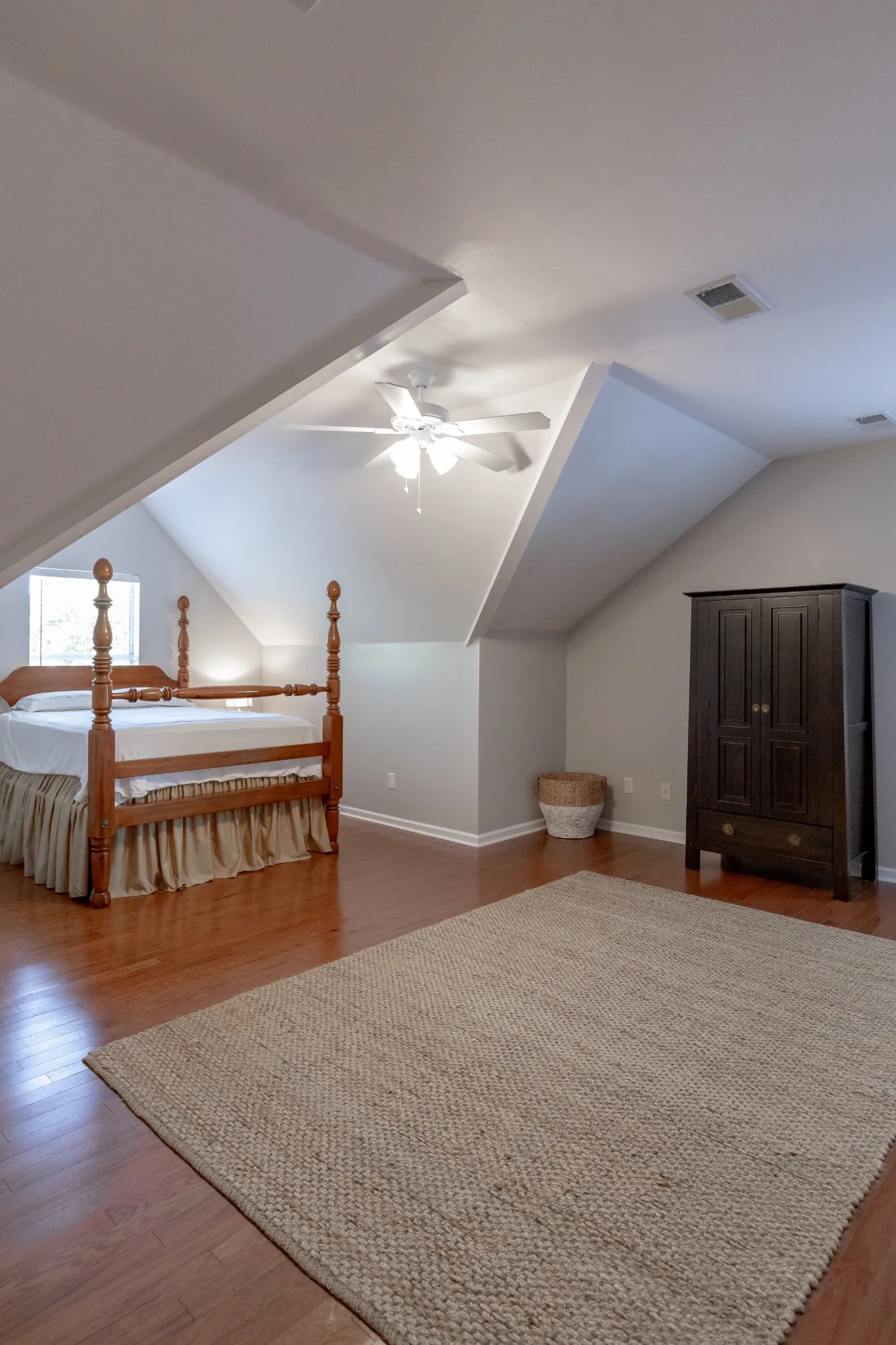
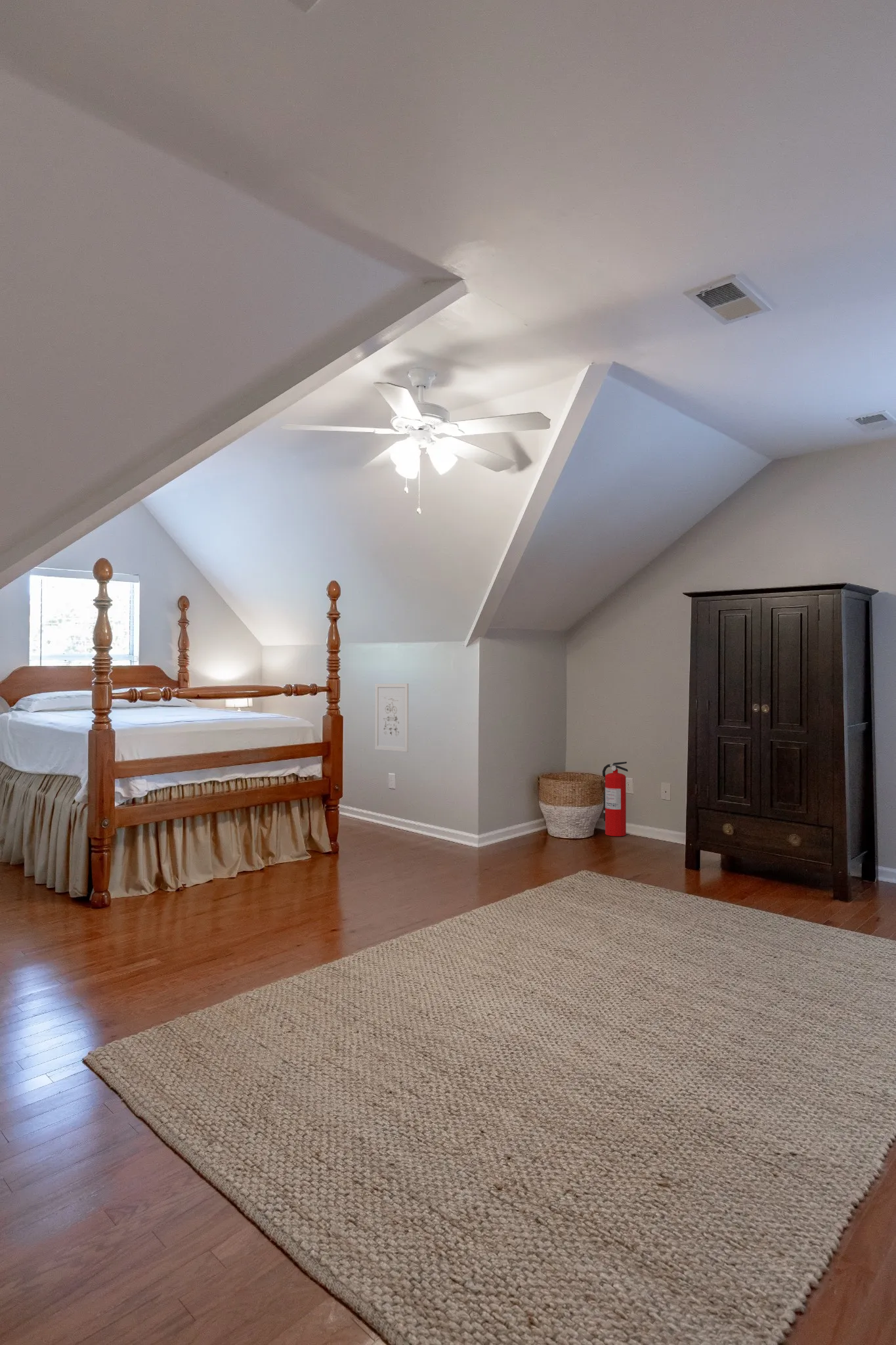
+ wall art [374,683,409,753]
+ fire extinguisher [602,761,629,837]
